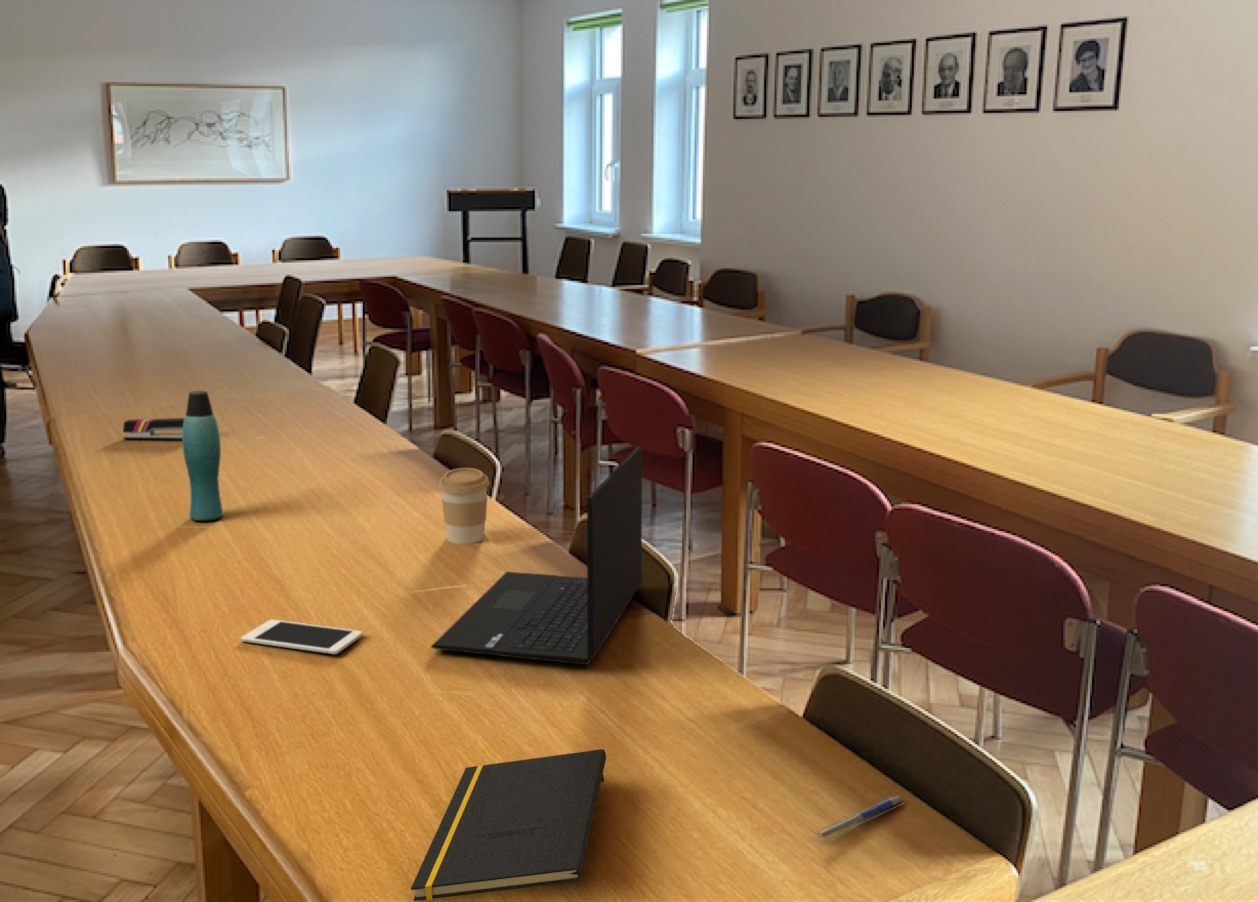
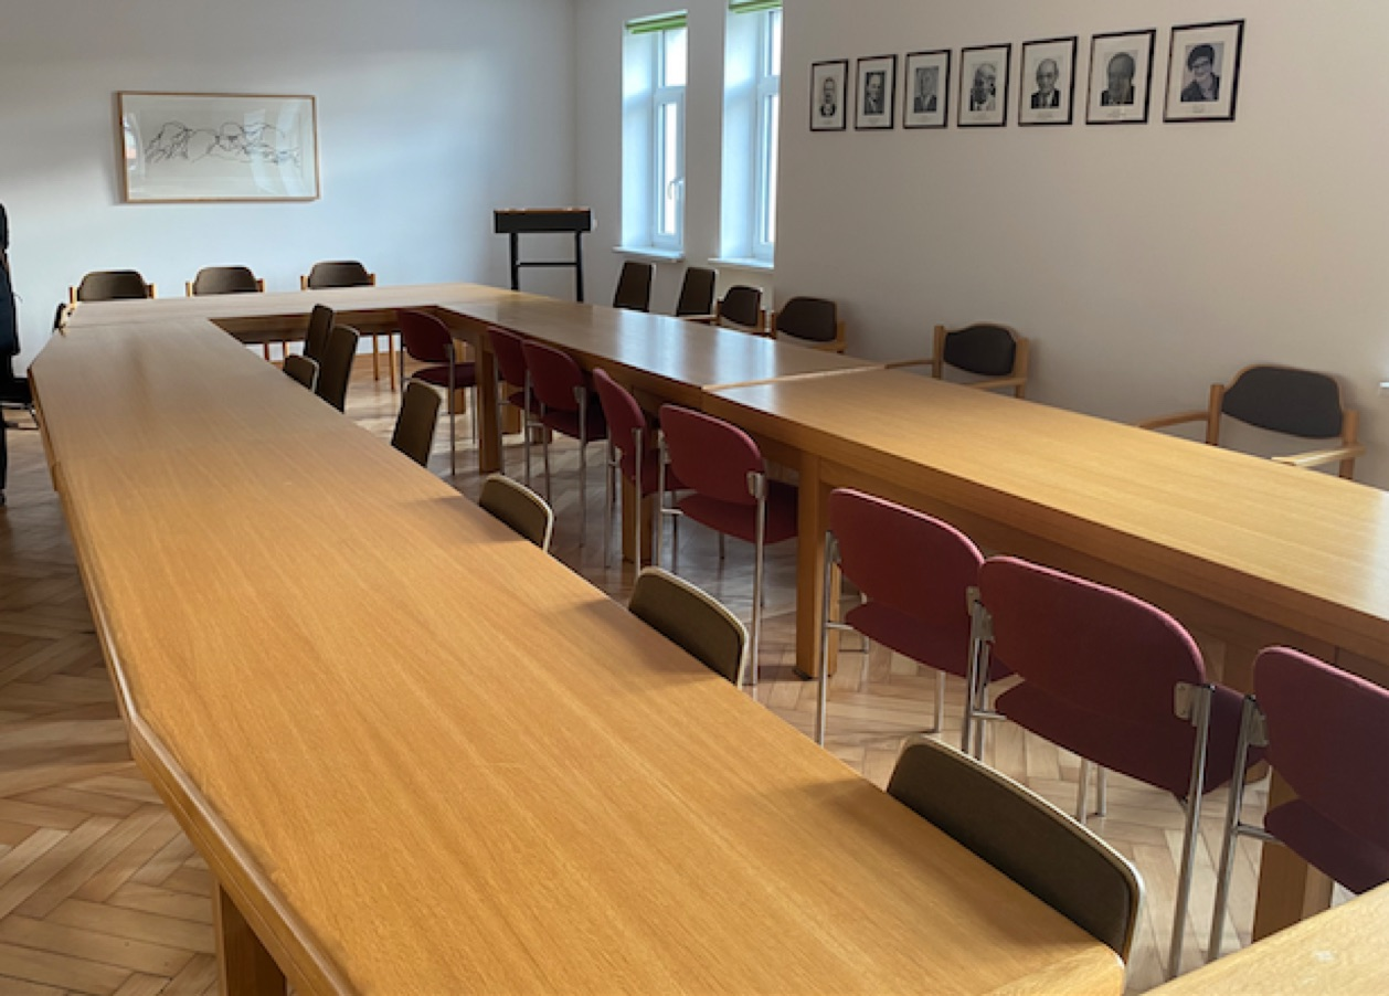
- coffee cup [438,467,490,545]
- cell phone [240,619,363,655]
- notepad [410,748,607,902]
- bottle [181,390,225,522]
- laptop [430,445,643,666]
- stapler [122,417,185,441]
- pen [814,795,905,841]
